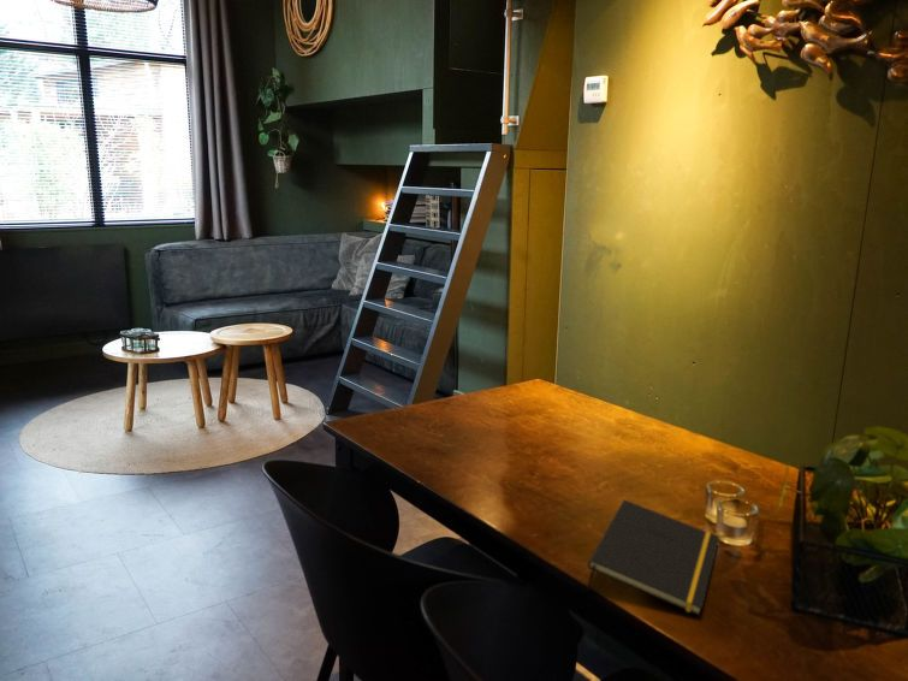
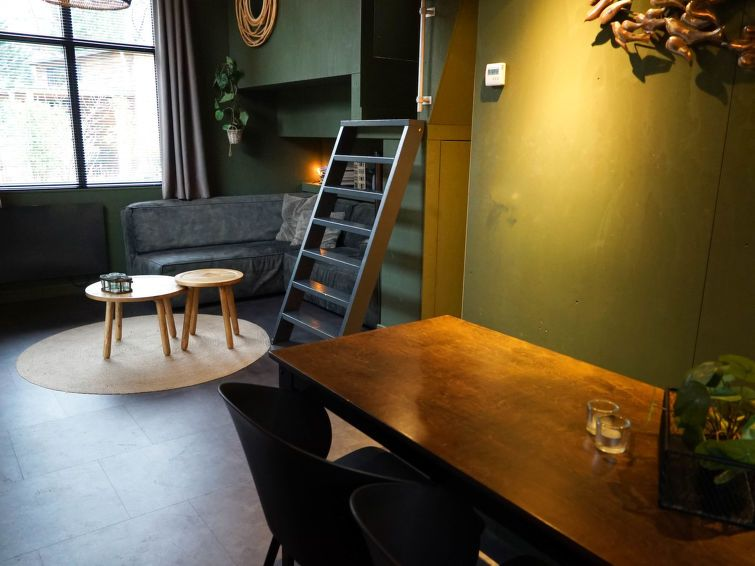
- notepad [586,498,720,617]
